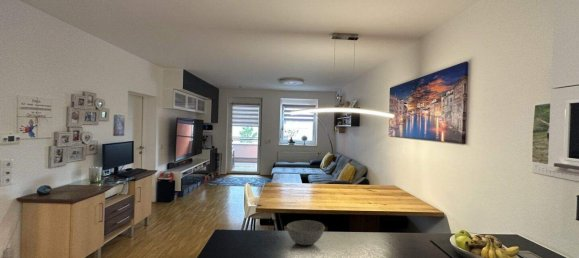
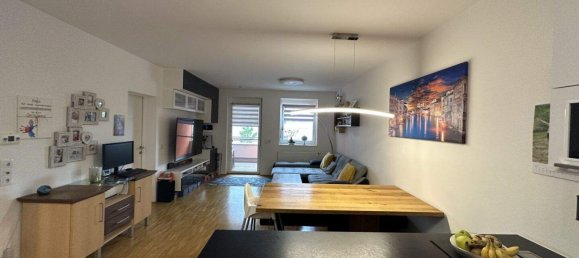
- bowl [286,219,326,246]
